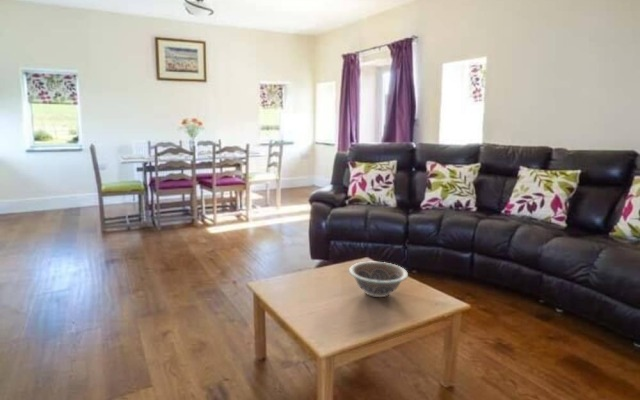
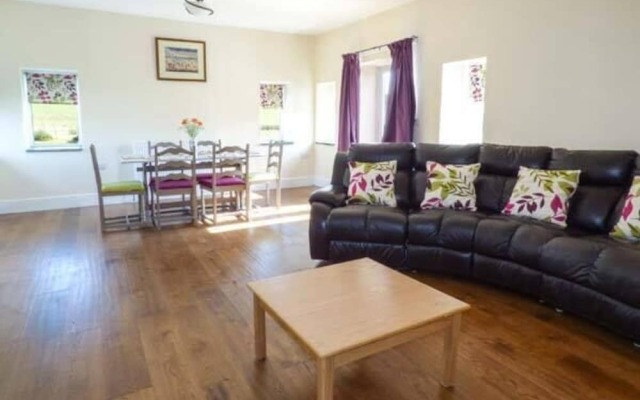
- decorative bowl [348,261,409,298]
